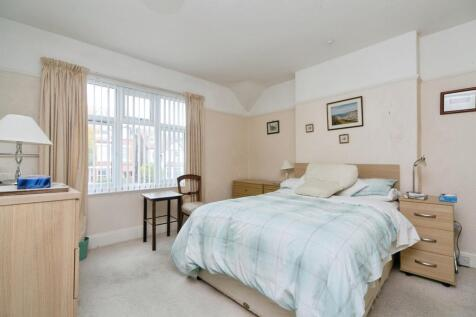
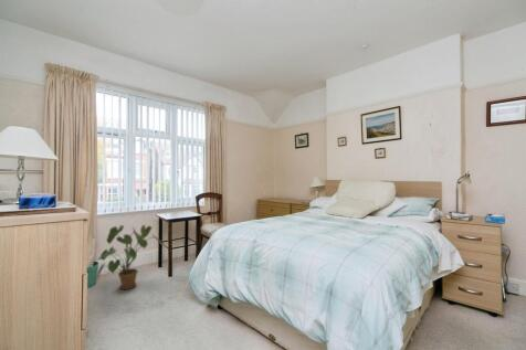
+ house plant [96,224,164,290]
